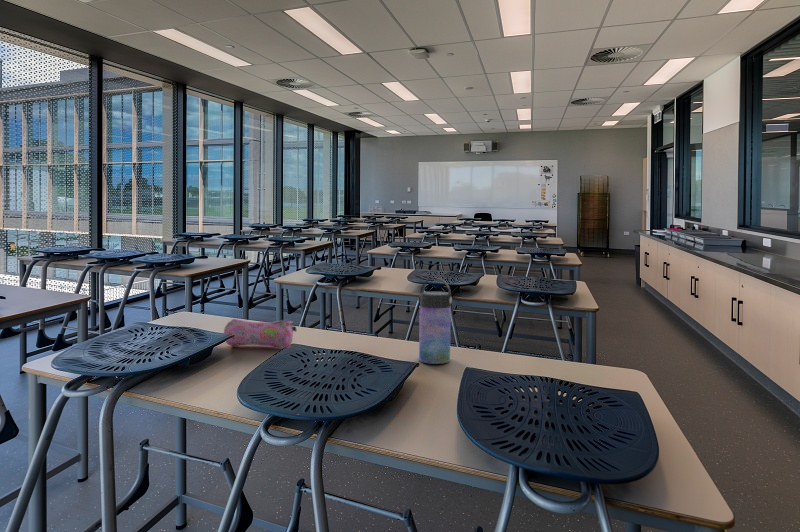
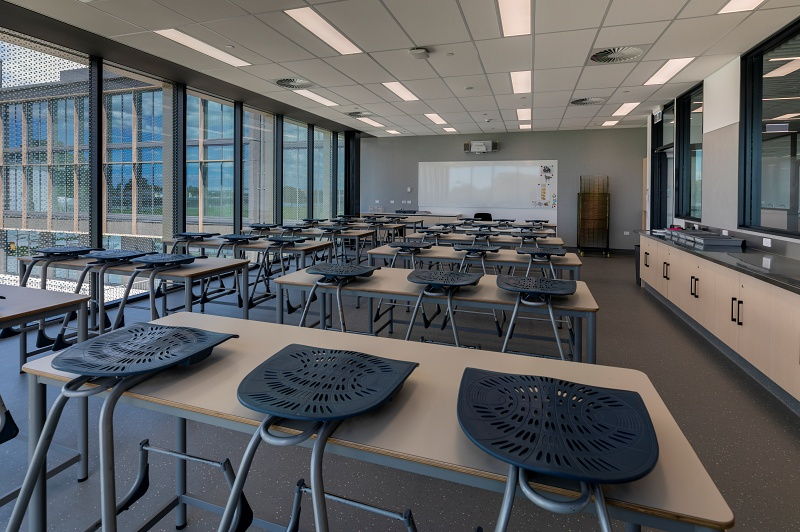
- water bottle [417,277,453,365]
- pencil case [223,318,298,349]
